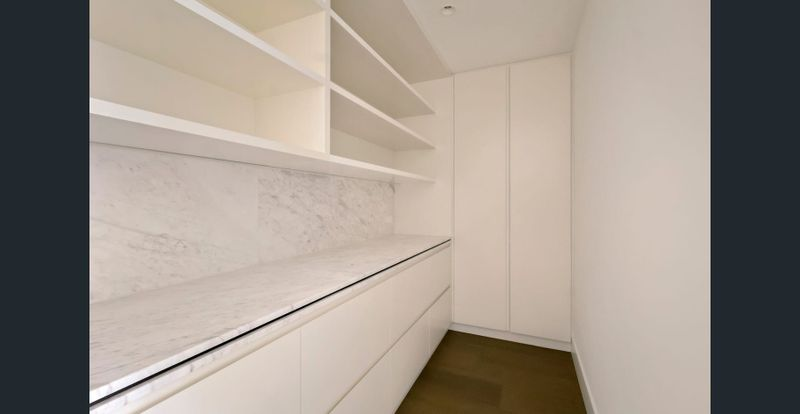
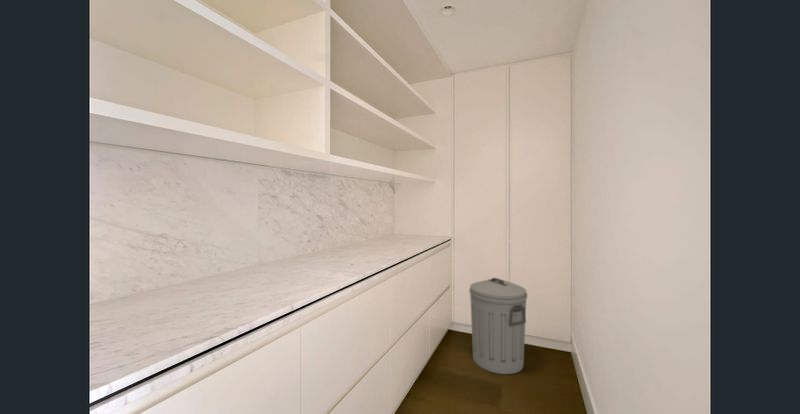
+ trash can [468,277,528,375]
